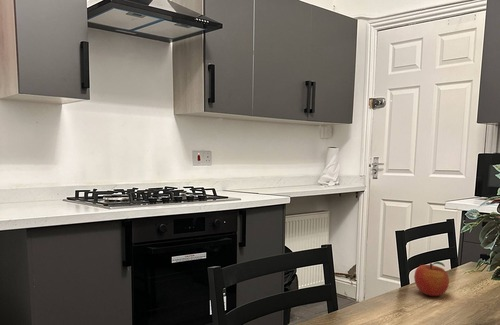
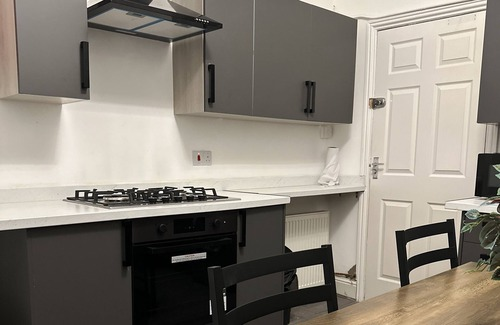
- fruit [413,261,450,297]
